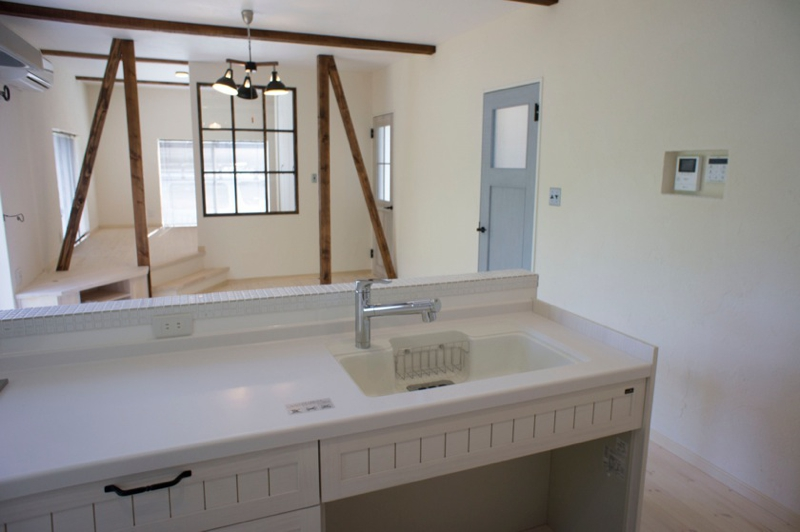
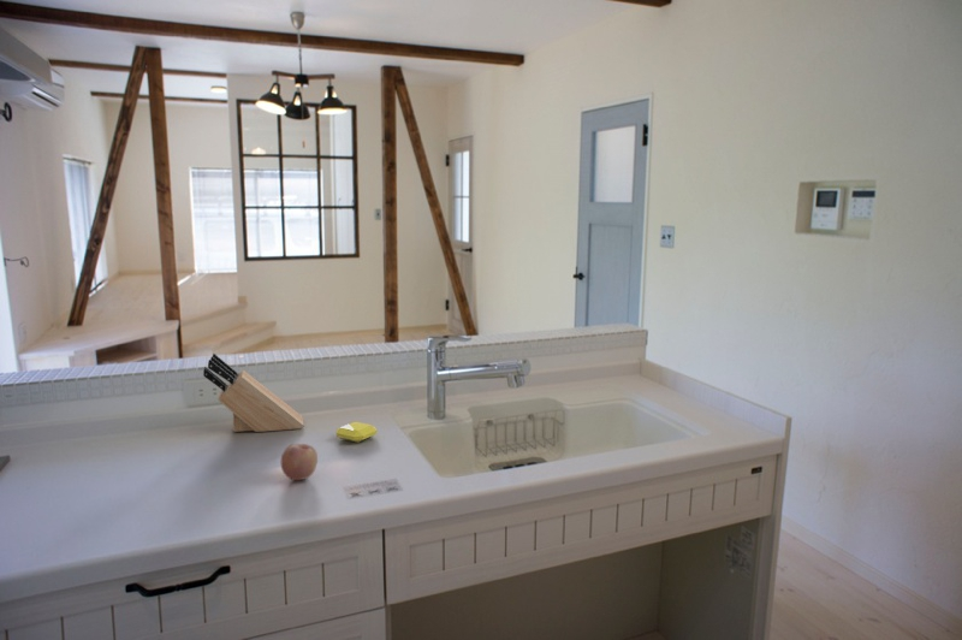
+ knife block [202,352,305,433]
+ soap bar [335,421,378,444]
+ fruit [280,443,319,481]
